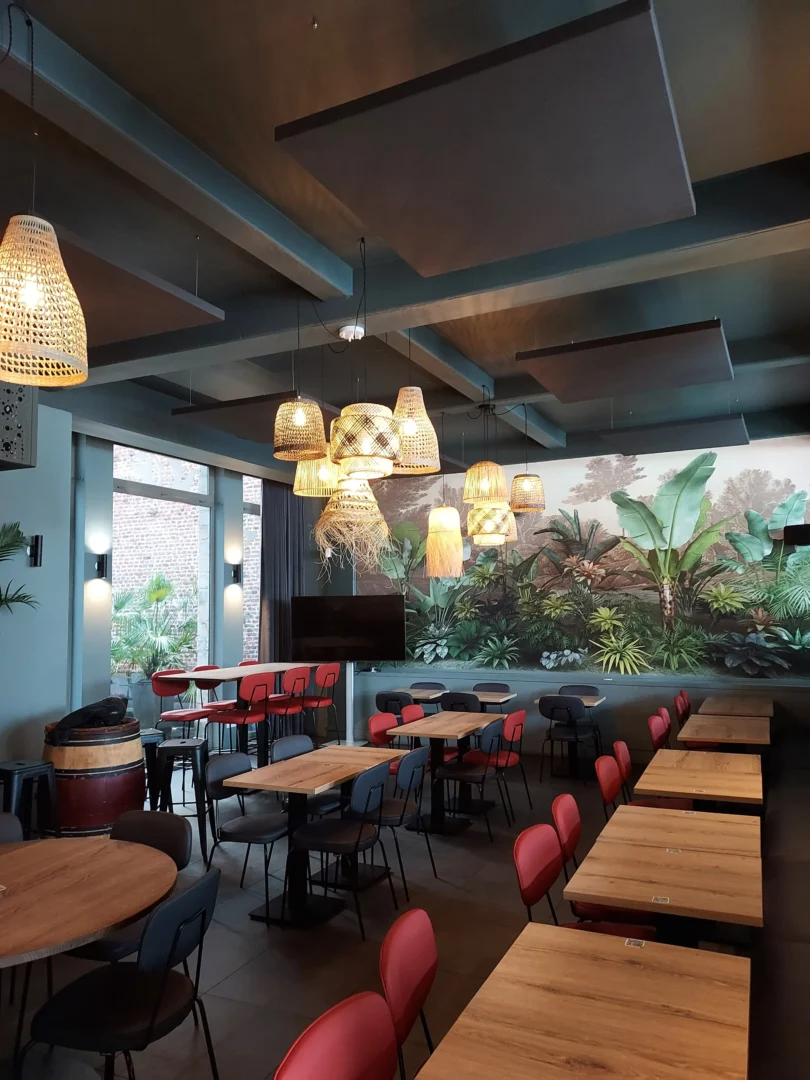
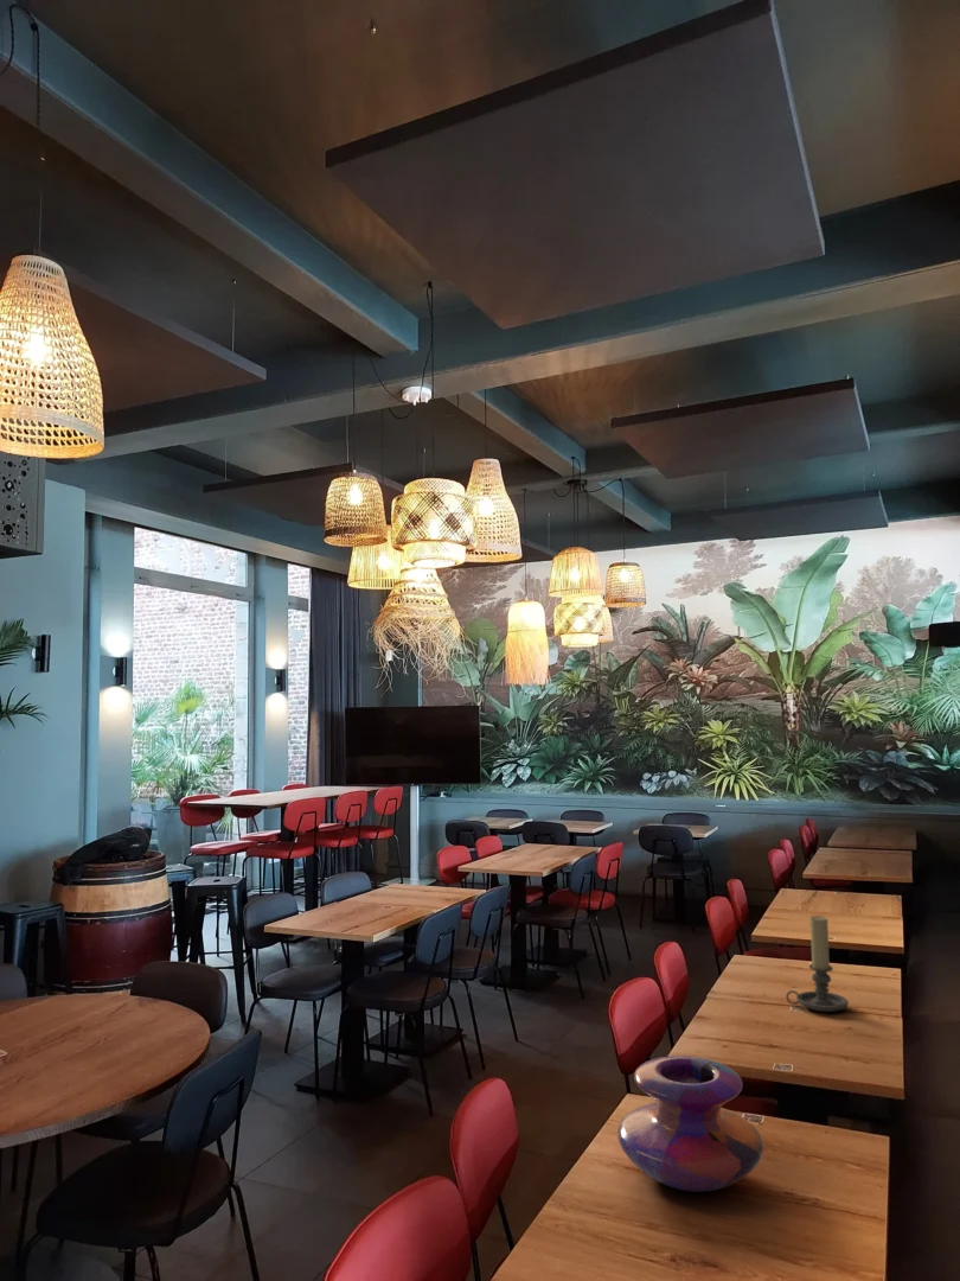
+ decorative vase [616,1054,764,1193]
+ candle holder [785,914,850,1014]
